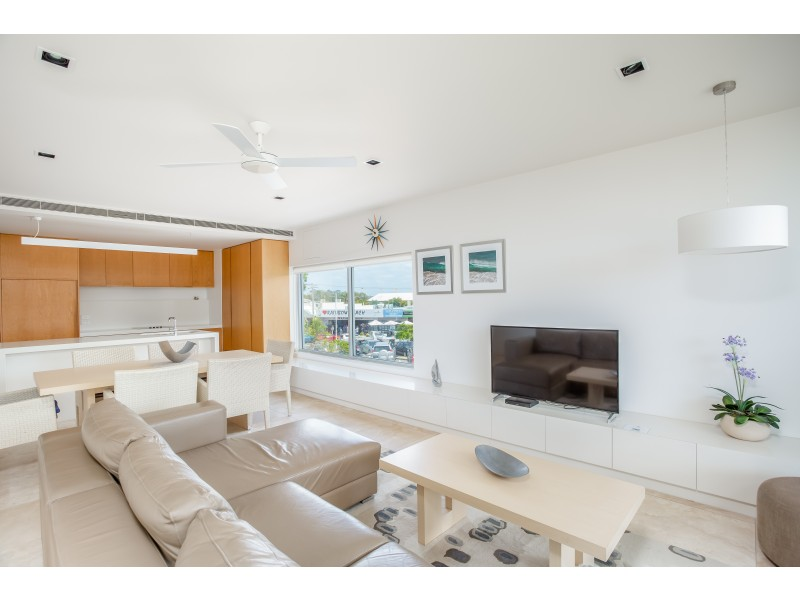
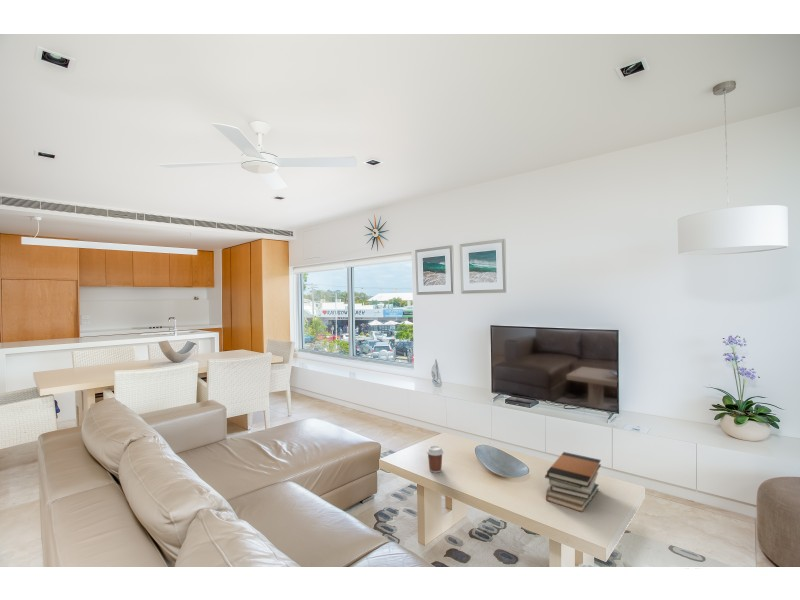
+ coffee cup [426,445,445,474]
+ book stack [544,451,602,513]
